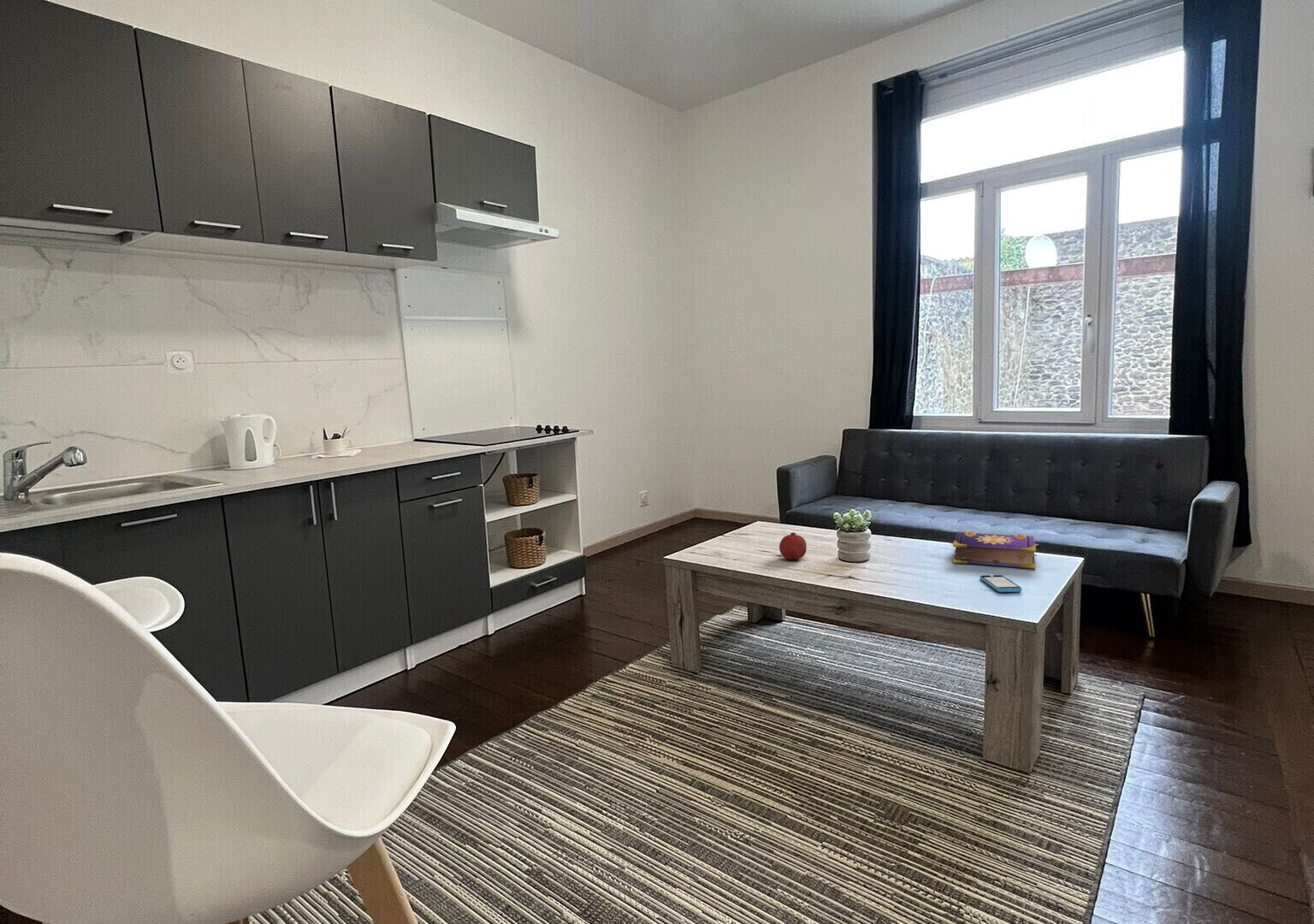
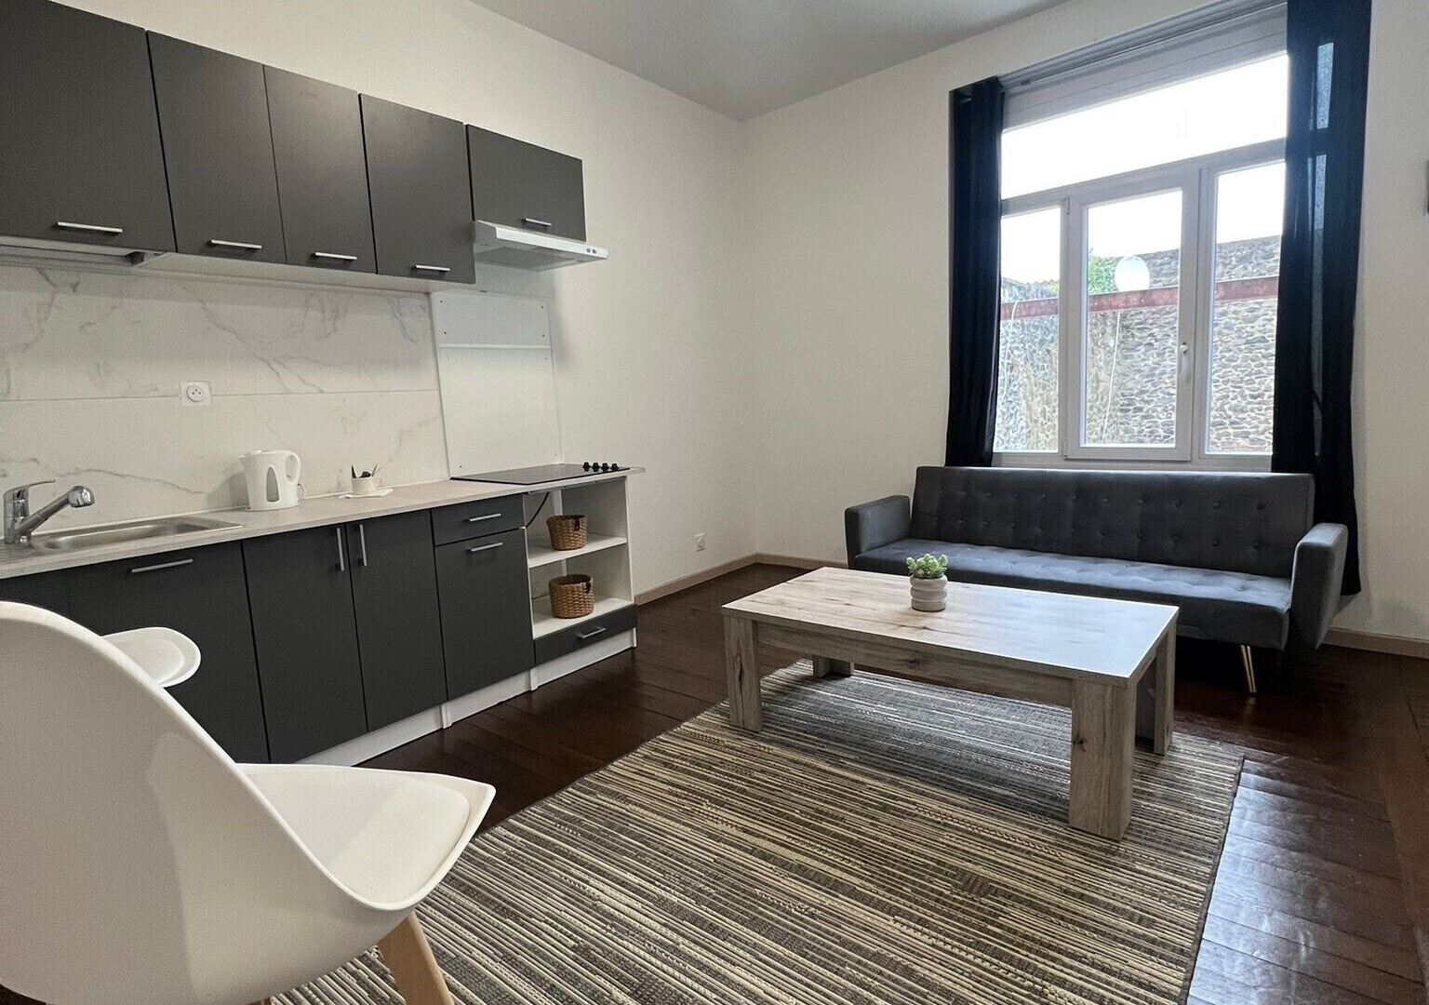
- book [950,530,1039,570]
- smartphone [980,574,1022,593]
- fruit [778,531,808,560]
